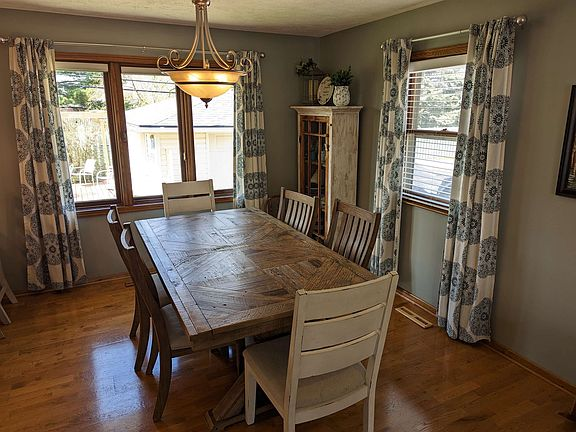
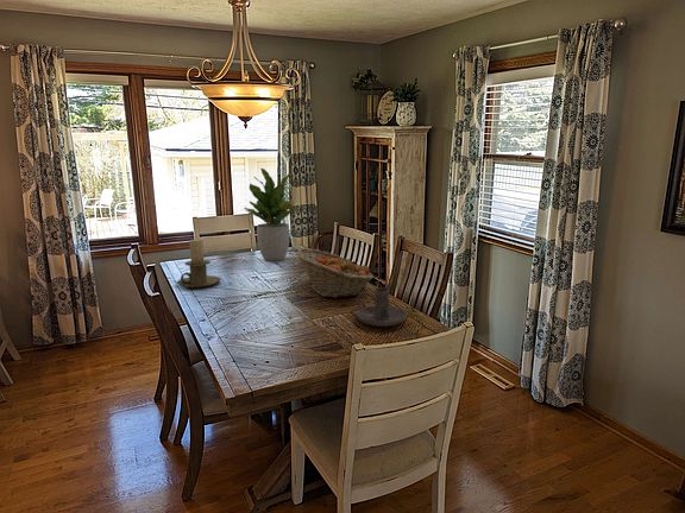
+ candle holder [356,286,409,328]
+ candle holder [176,239,221,289]
+ fruit basket [295,247,375,299]
+ potted plant [243,167,302,262]
